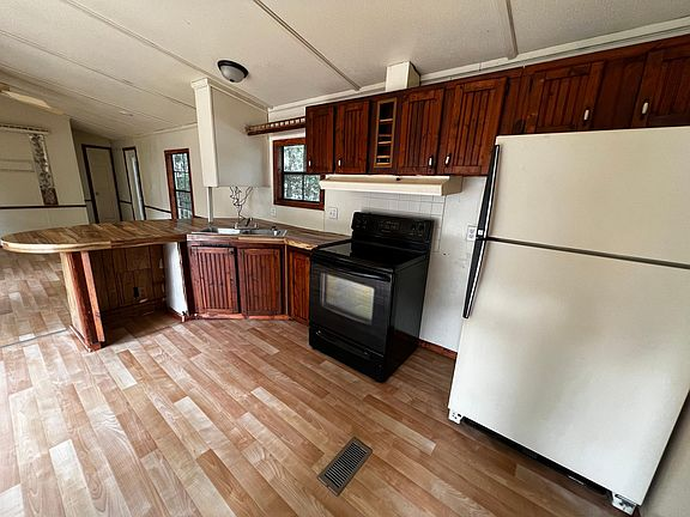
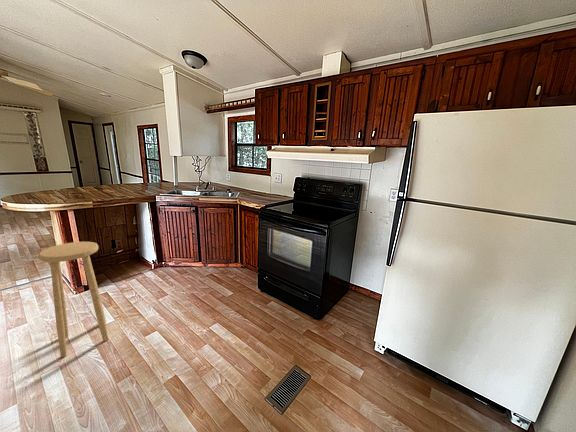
+ stool [37,241,109,358]
